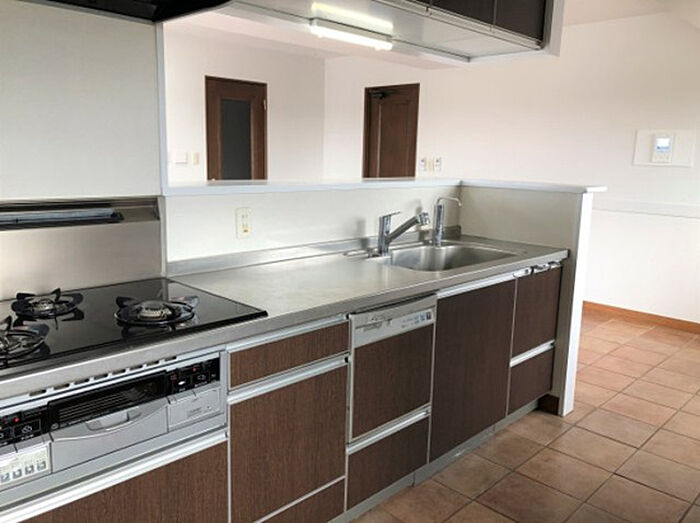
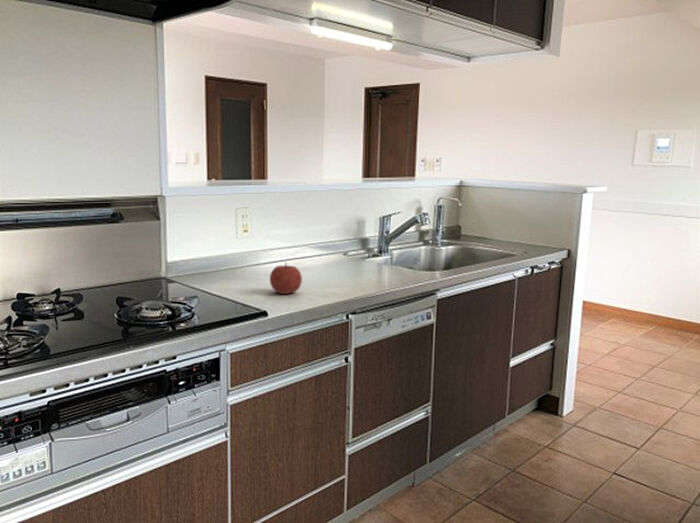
+ fruit [269,261,303,295]
